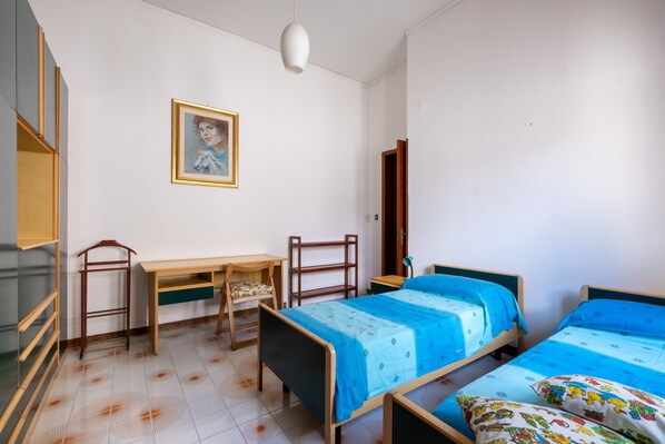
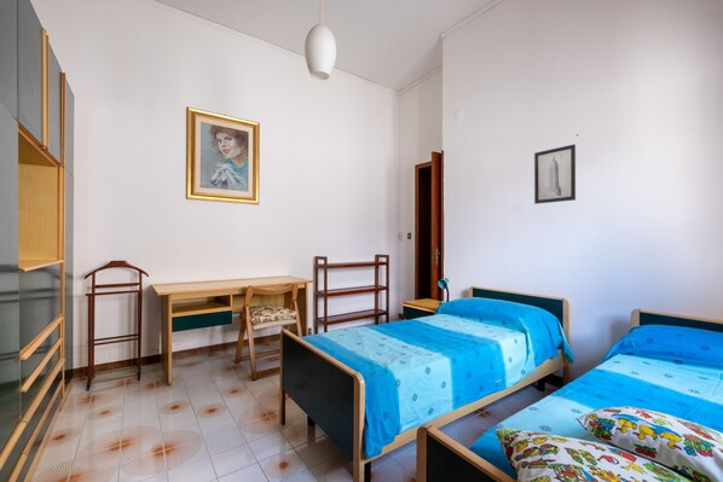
+ wall art [533,143,577,205]
